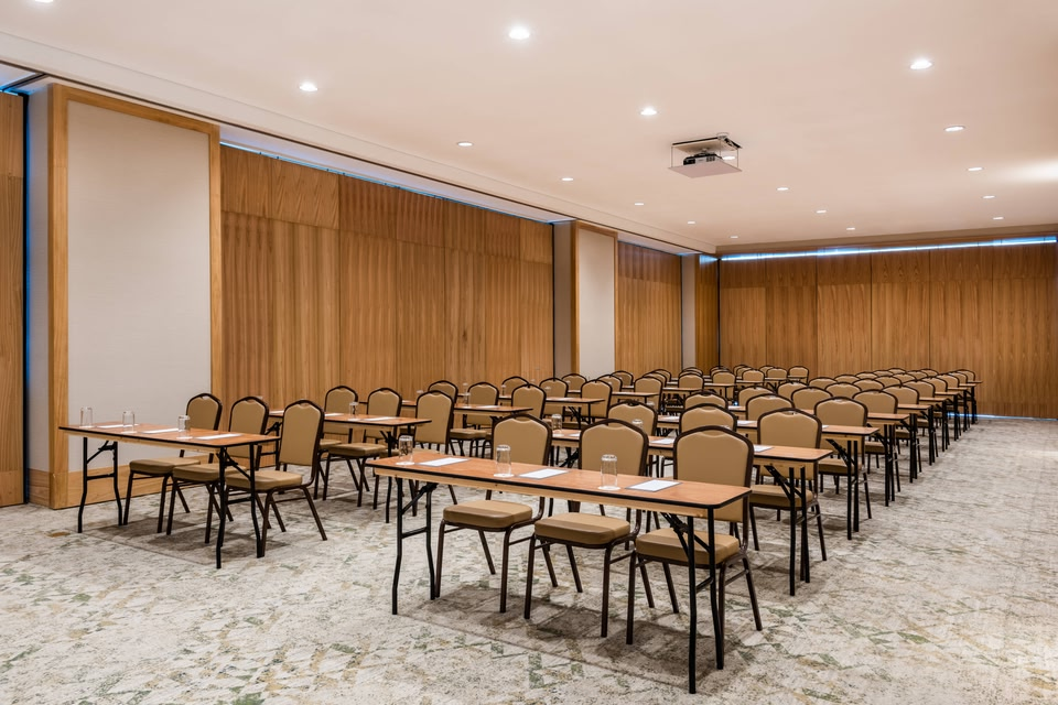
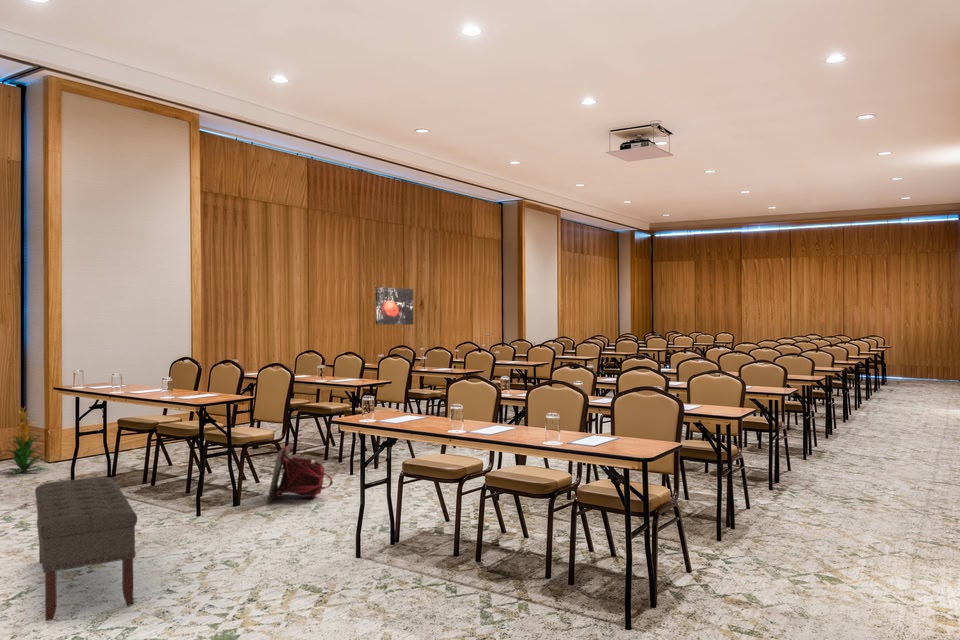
+ indoor plant [0,404,50,475]
+ wall art [374,286,414,326]
+ backpack [265,443,334,506]
+ bench [34,476,138,622]
